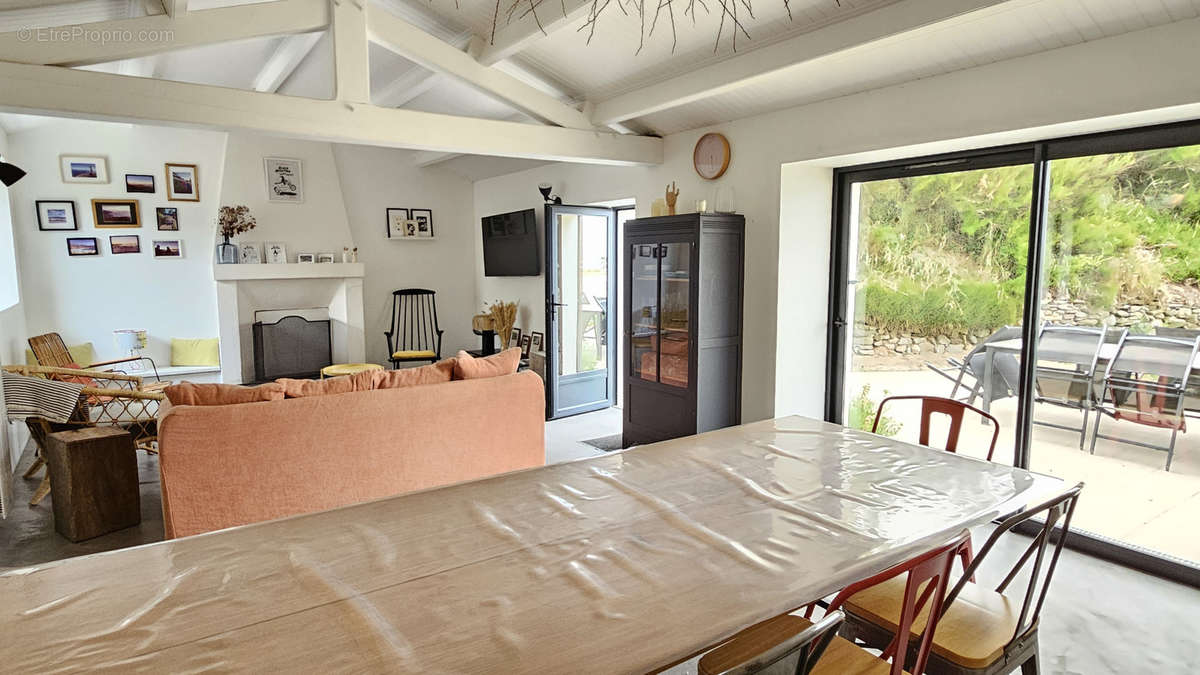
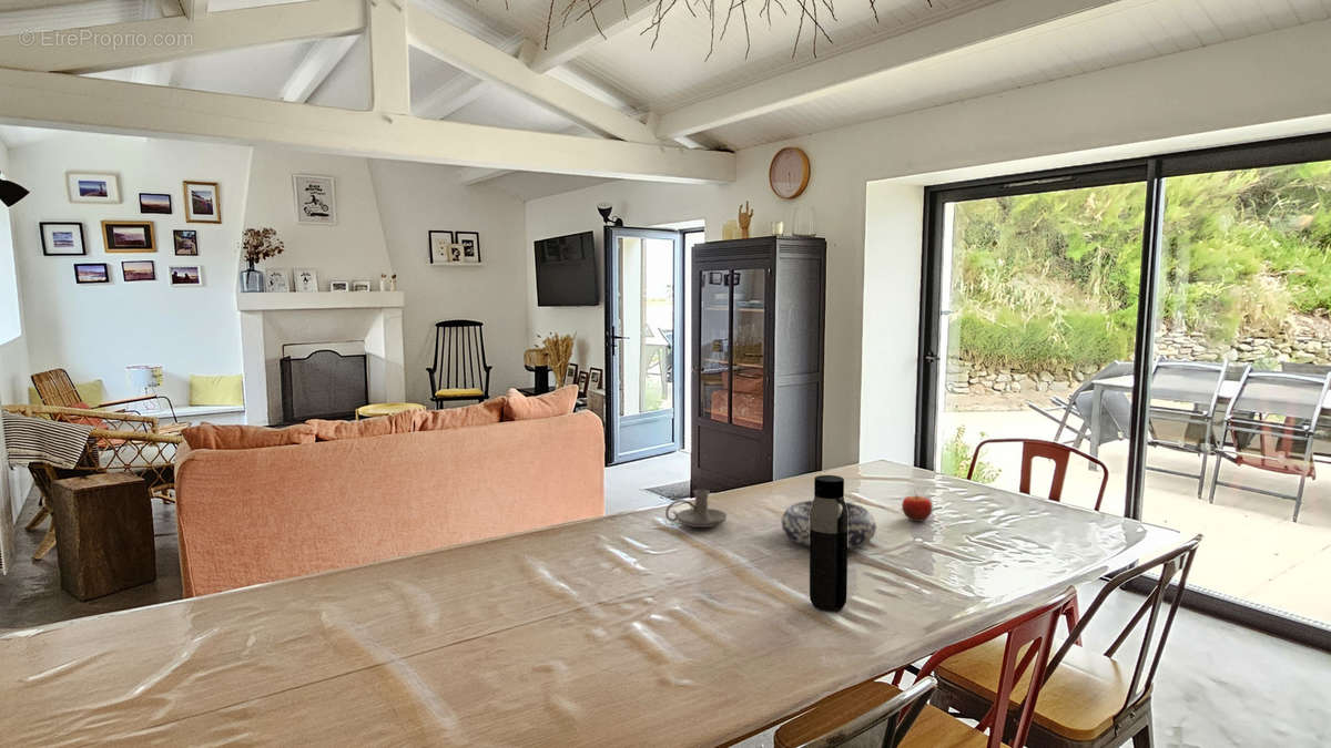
+ water bottle [809,474,849,613]
+ decorative bowl [781,500,877,550]
+ candle holder [664,489,728,529]
+ fruit [901,492,933,522]
